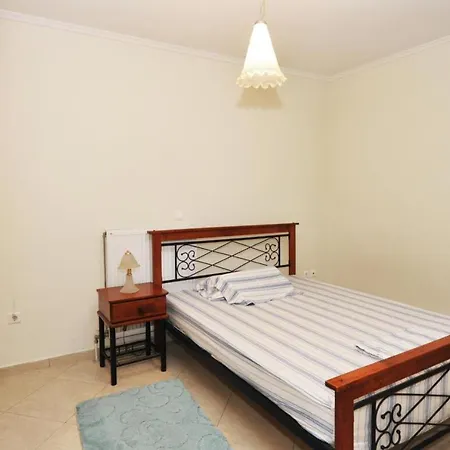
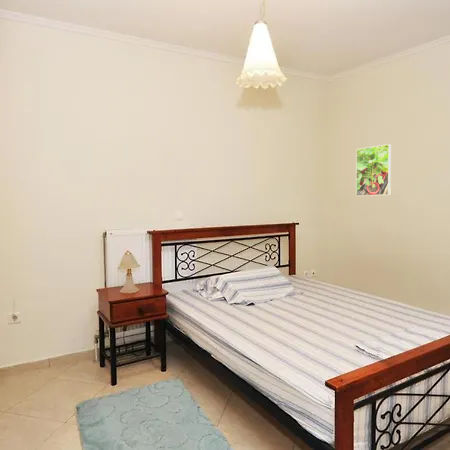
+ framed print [355,143,392,197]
